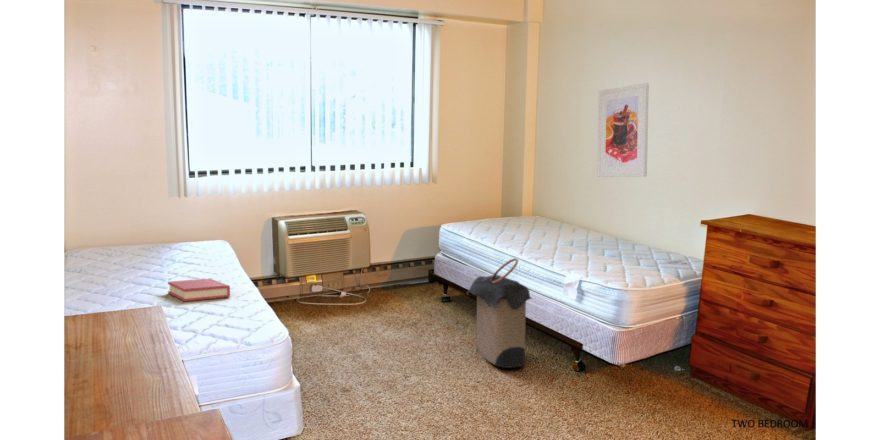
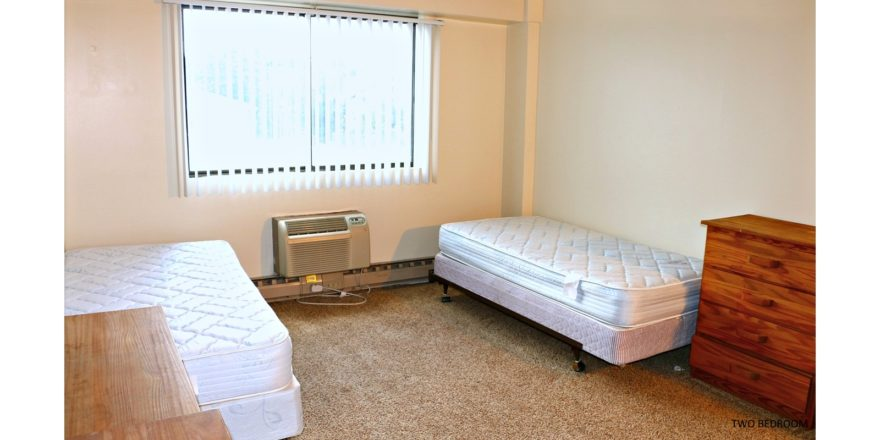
- hardback book [167,278,231,302]
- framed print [596,82,650,178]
- laundry hamper [465,257,534,369]
